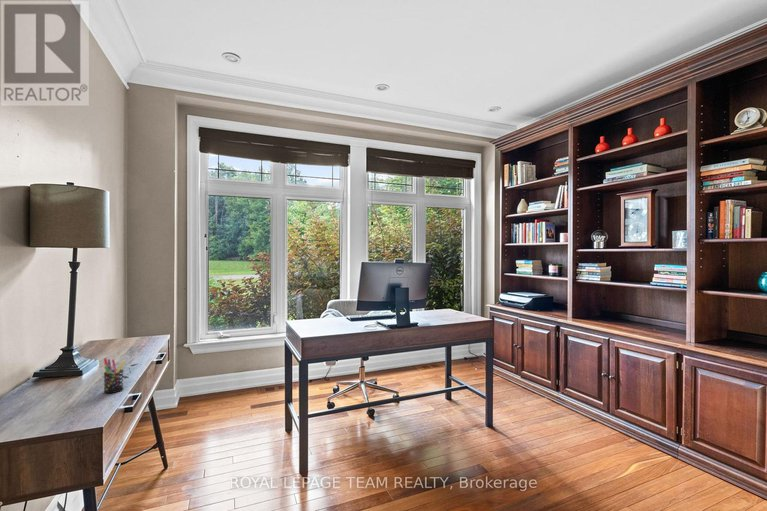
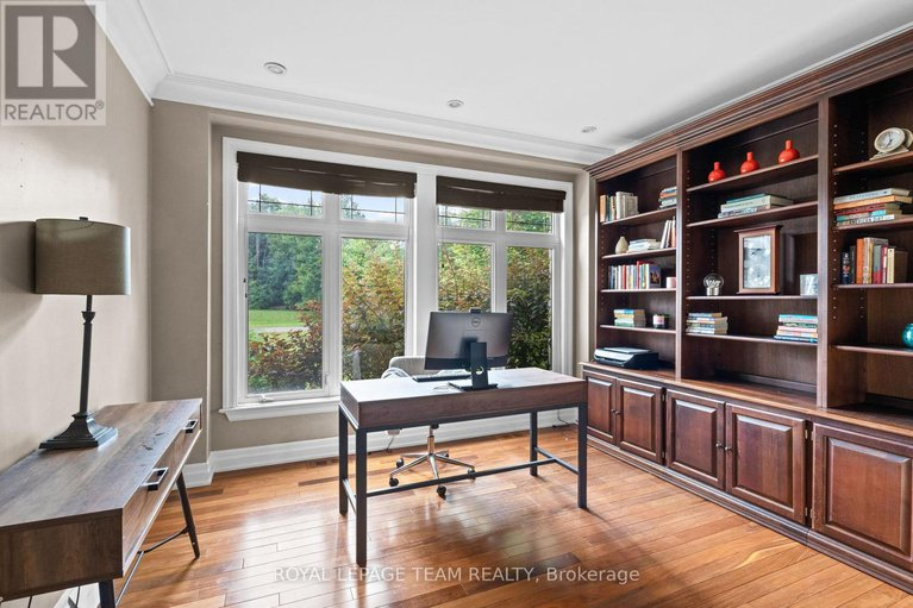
- pen holder [103,357,126,394]
